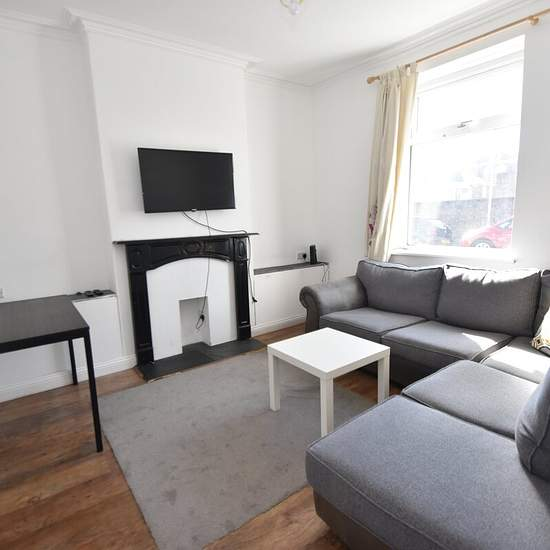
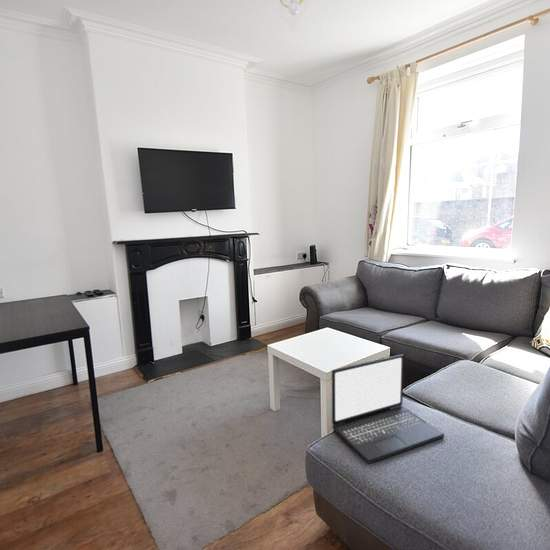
+ laptop [331,353,445,465]
